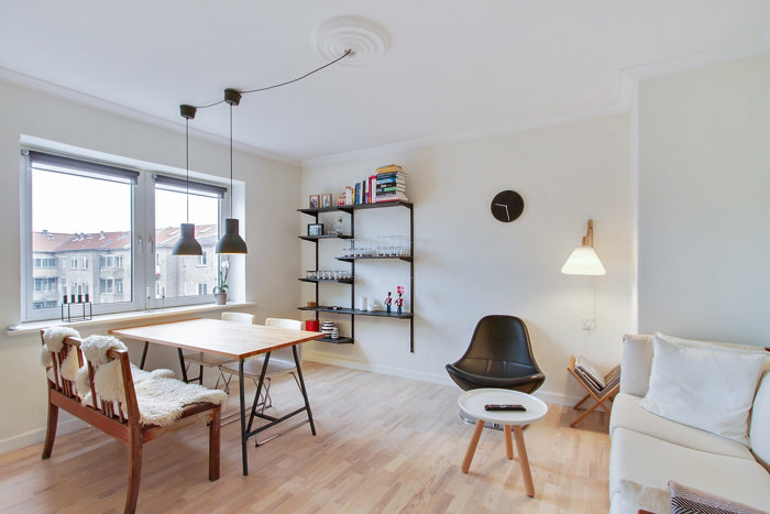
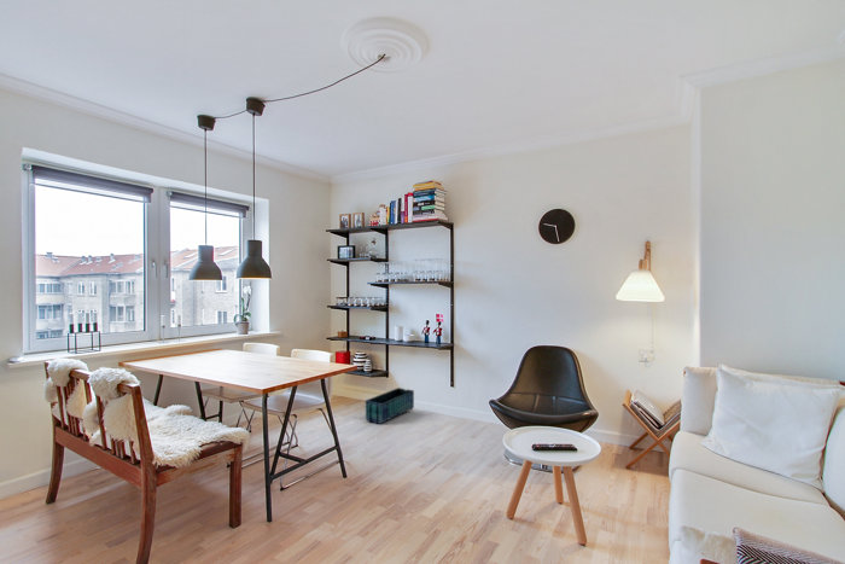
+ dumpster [365,386,415,425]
